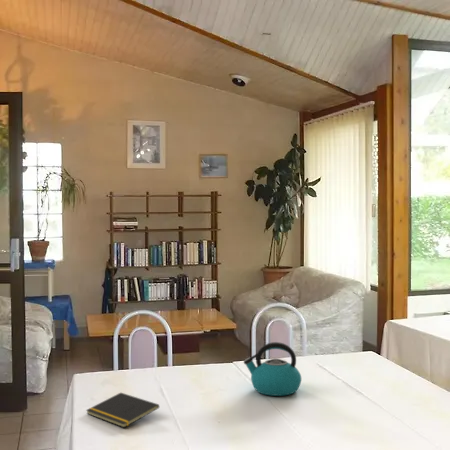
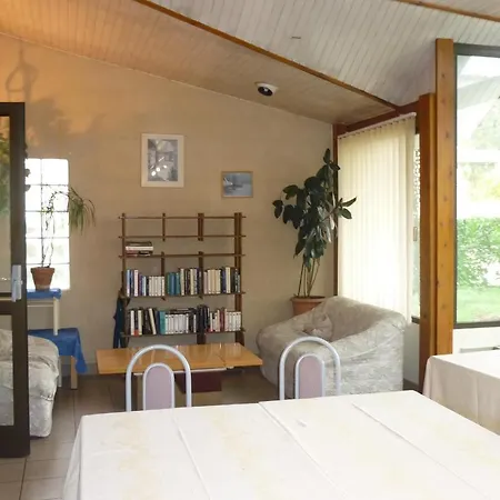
- kettle [243,341,302,397]
- notepad [85,392,160,428]
